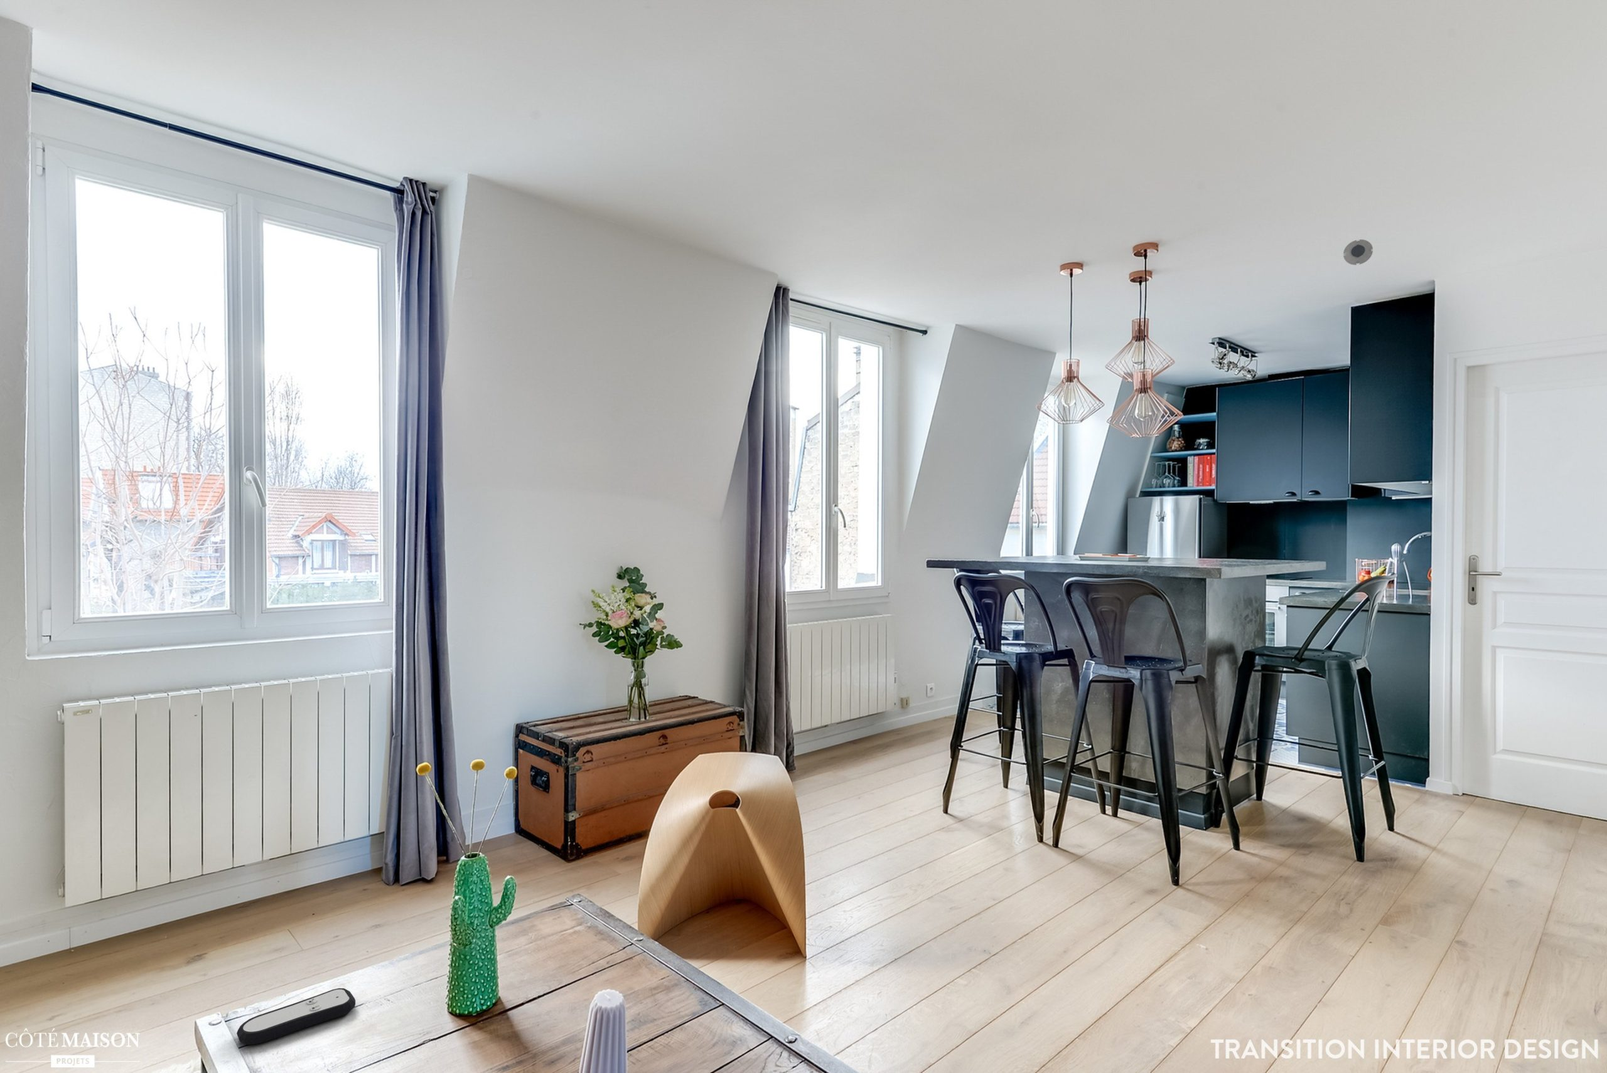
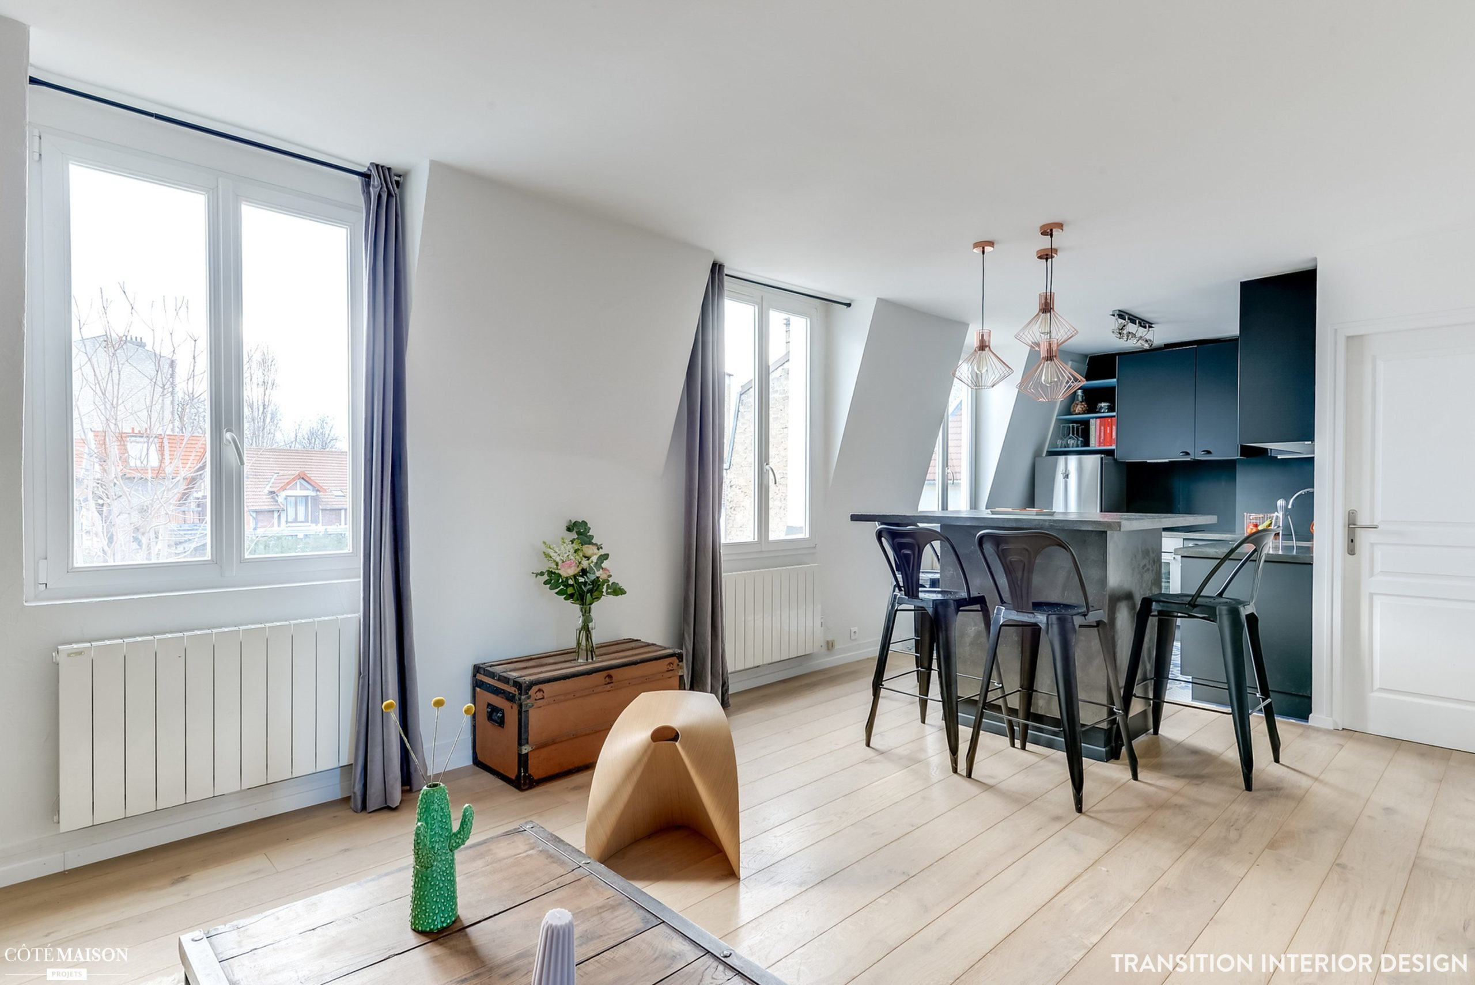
- smoke detector [1342,240,1373,266]
- remote control [236,988,356,1045]
